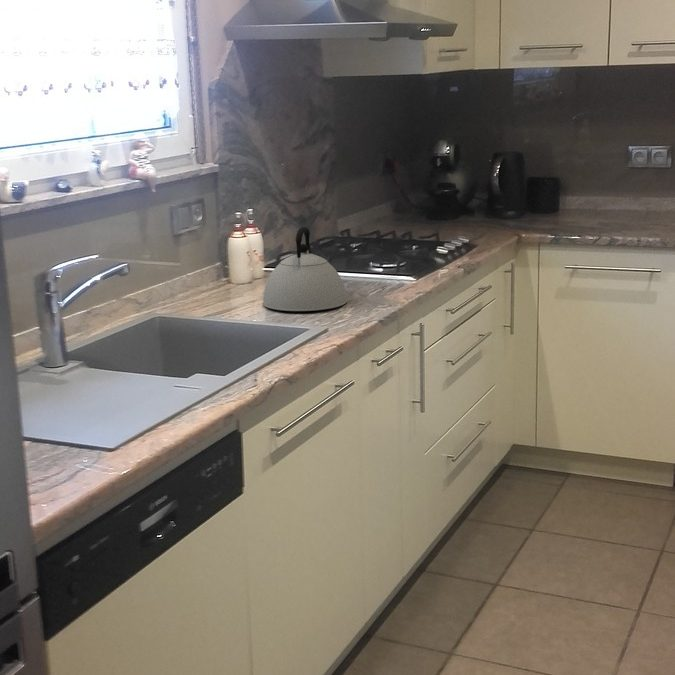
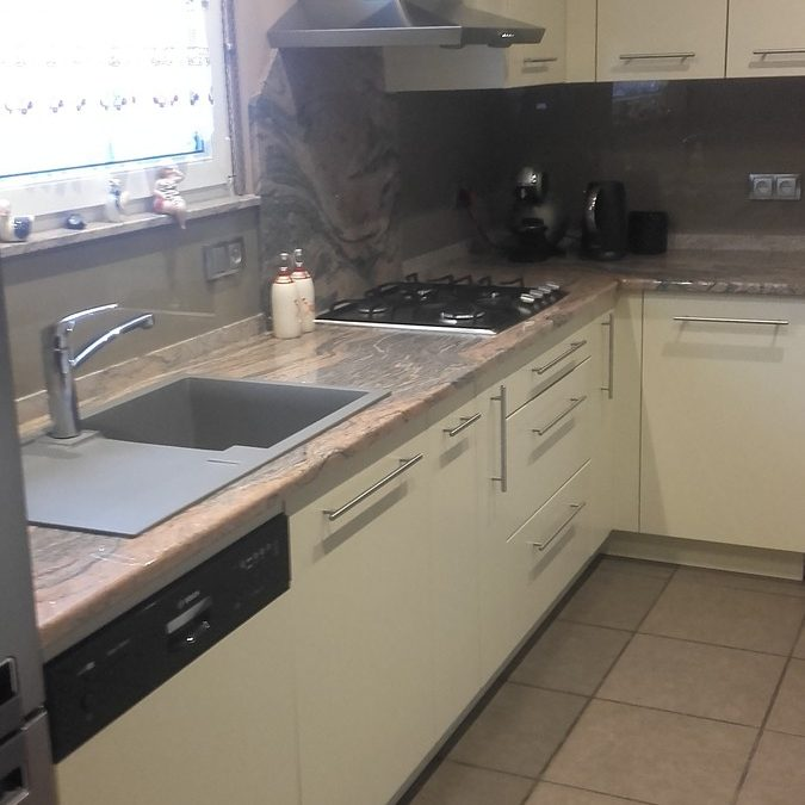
- kettle [262,226,348,312]
